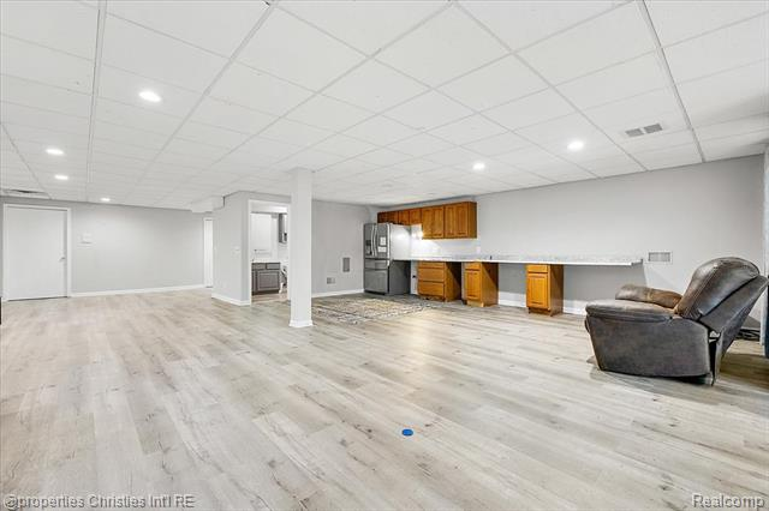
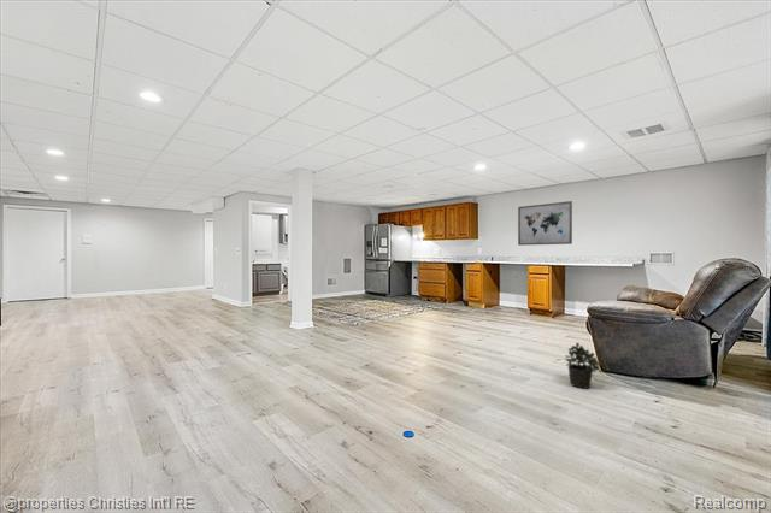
+ wall art [517,200,573,247]
+ potted plant [564,341,602,390]
